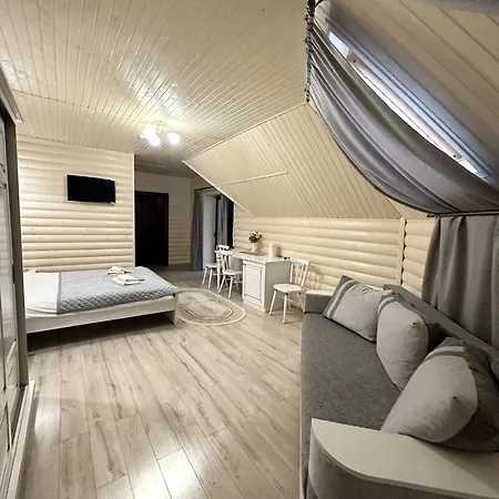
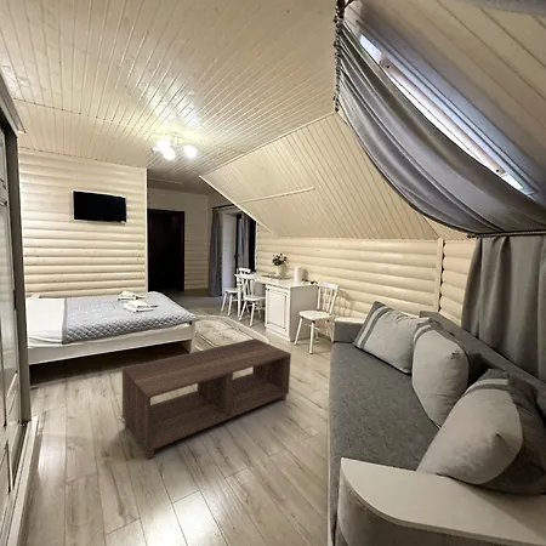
+ coffee table [121,337,292,461]
